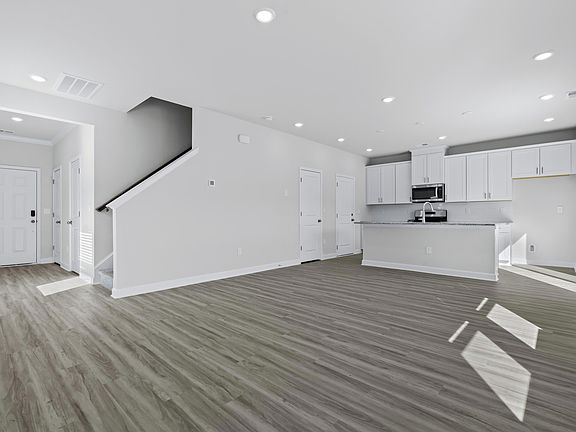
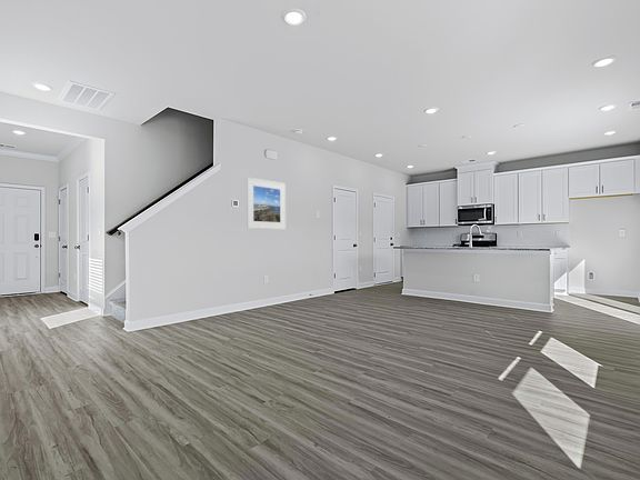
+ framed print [246,177,287,230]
